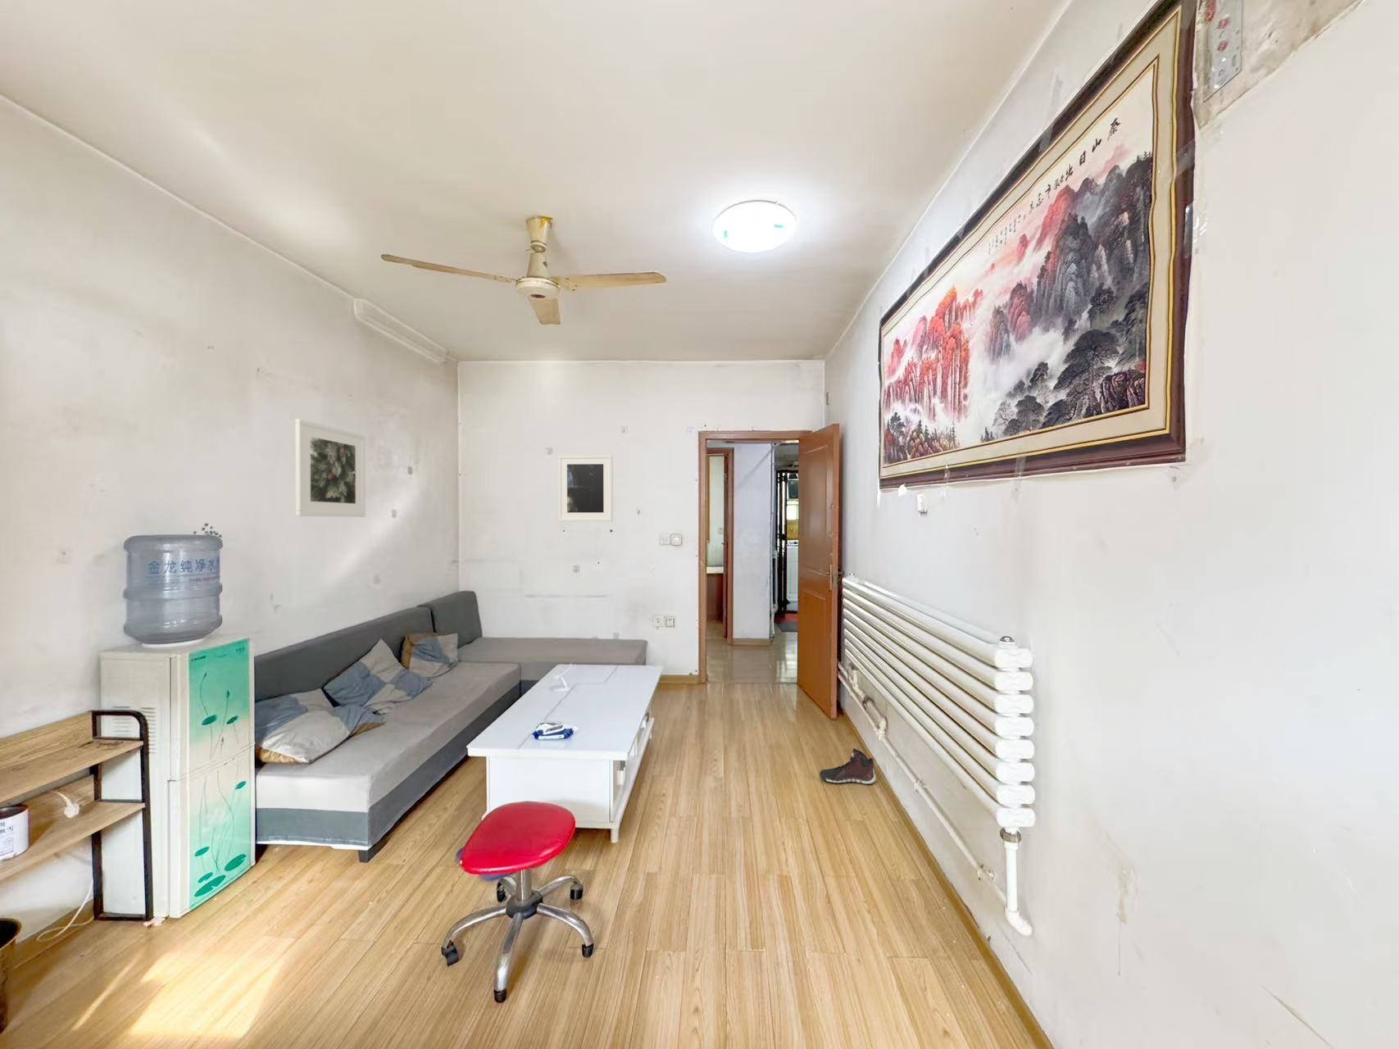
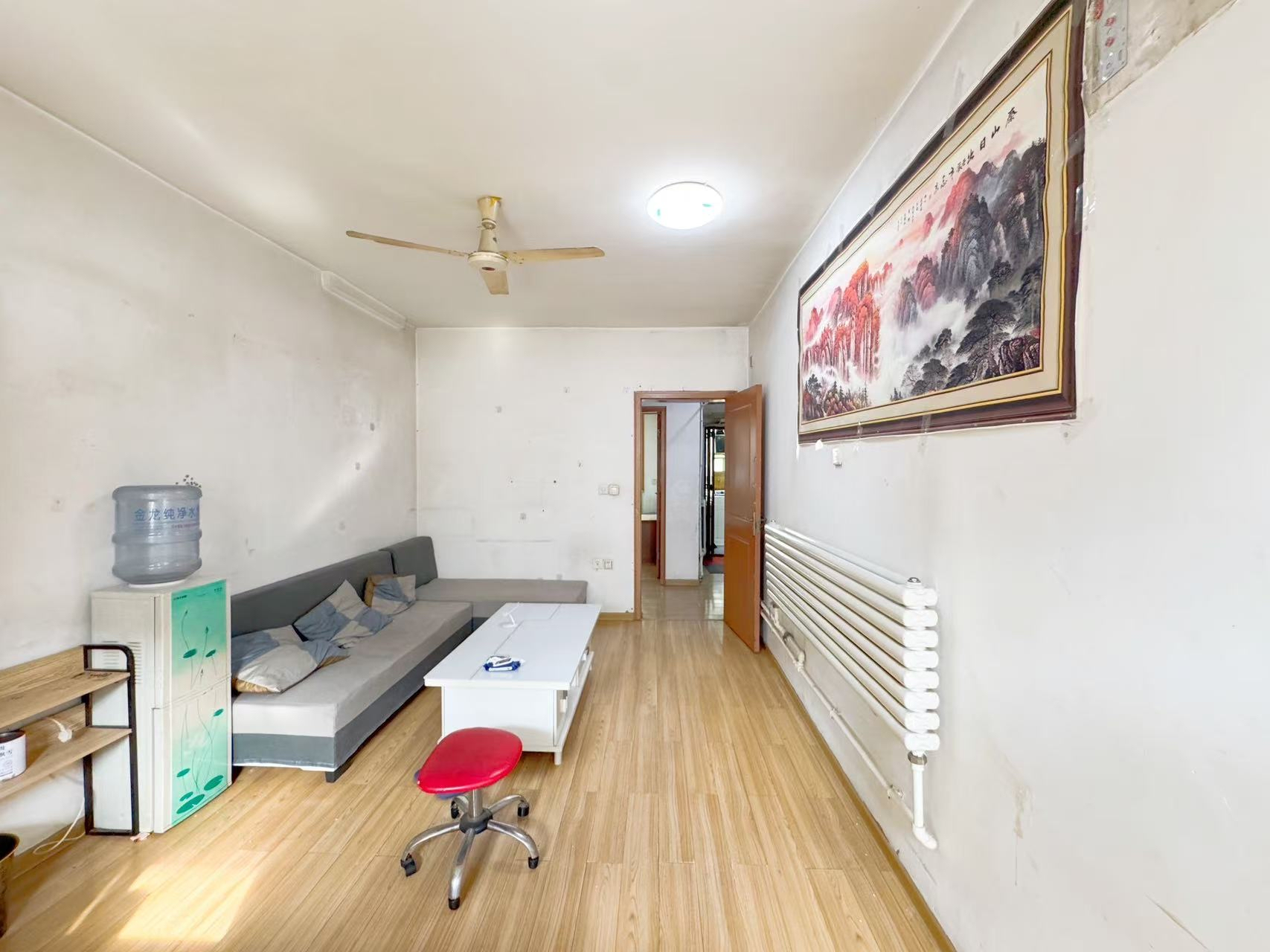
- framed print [557,454,614,522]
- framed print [294,418,367,518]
- sneaker [818,747,877,786]
